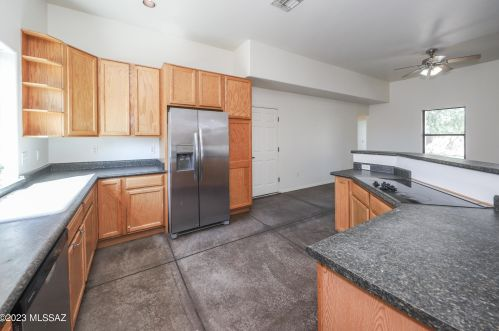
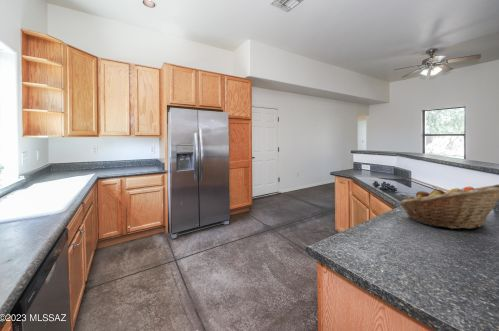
+ fruit basket [398,183,499,230]
